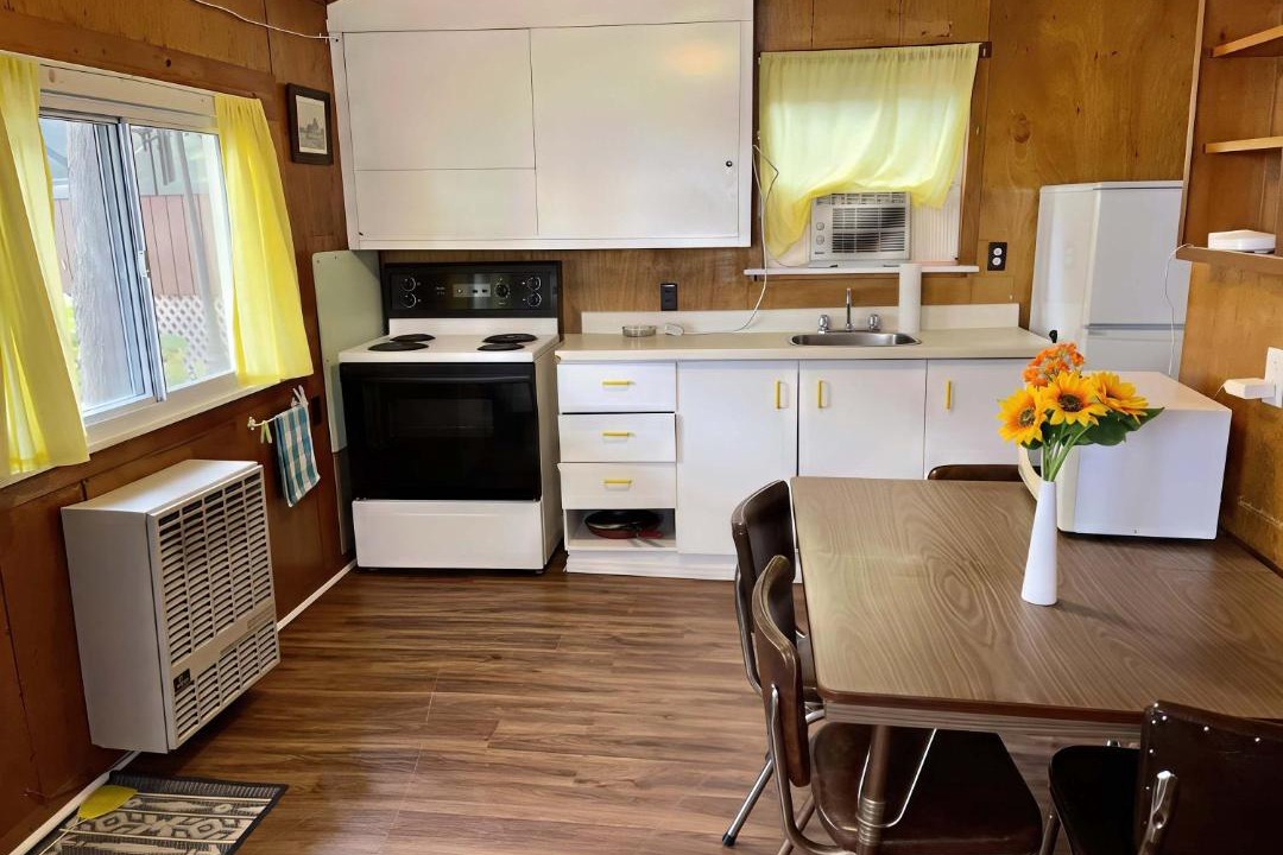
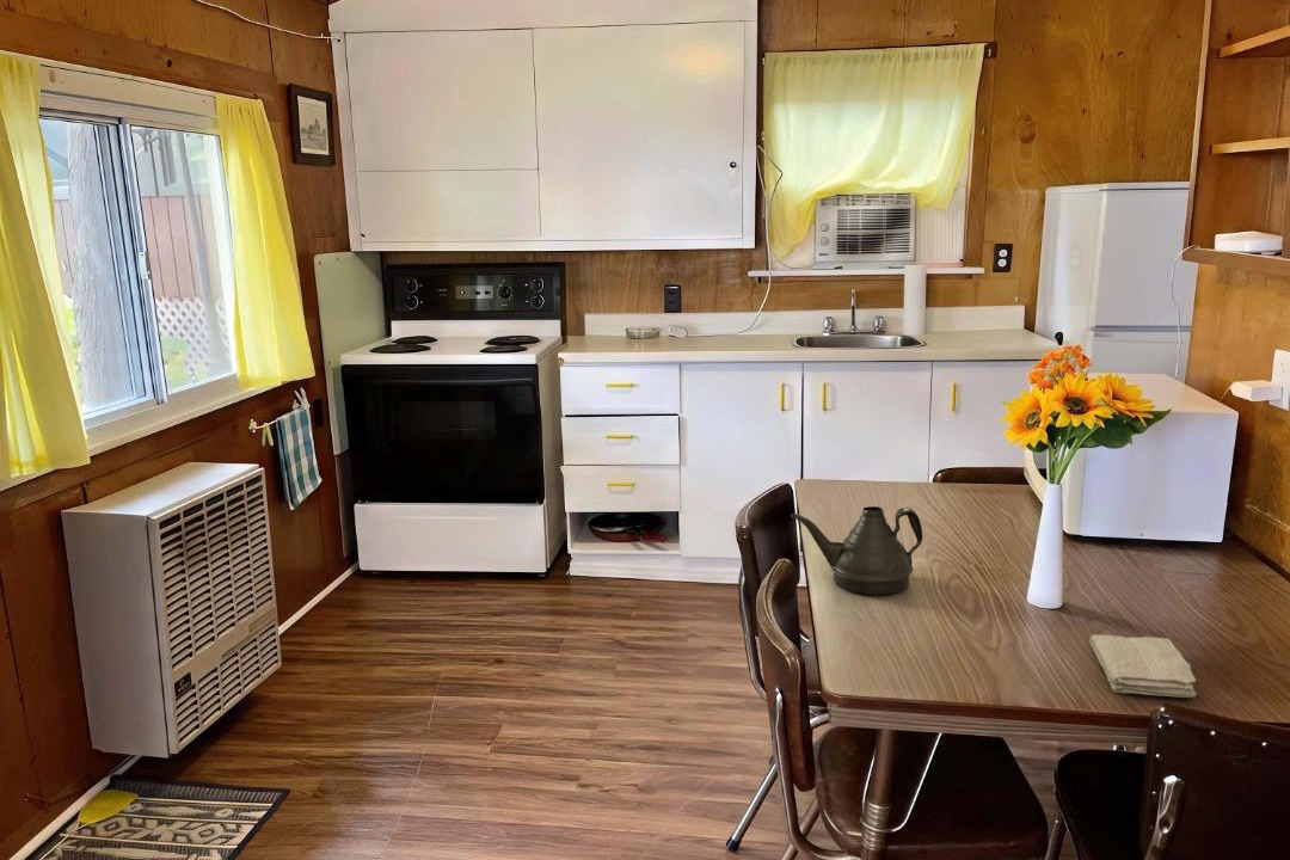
+ washcloth [1088,633,1198,699]
+ teapot [790,505,923,596]
